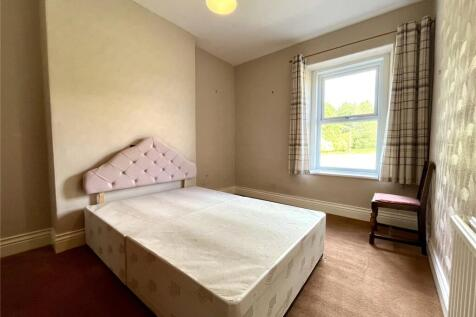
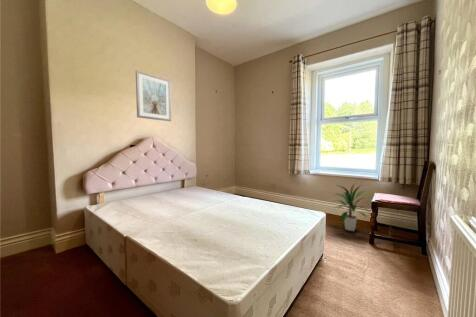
+ picture frame [135,70,173,122]
+ indoor plant [331,181,371,232]
